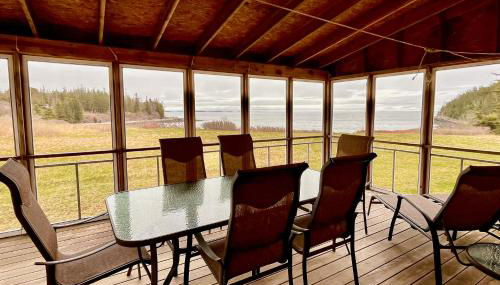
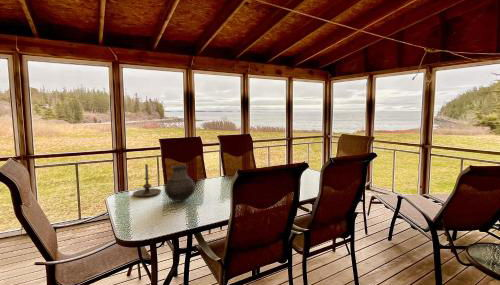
+ candle holder [132,163,162,197]
+ vase [164,164,196,203]
